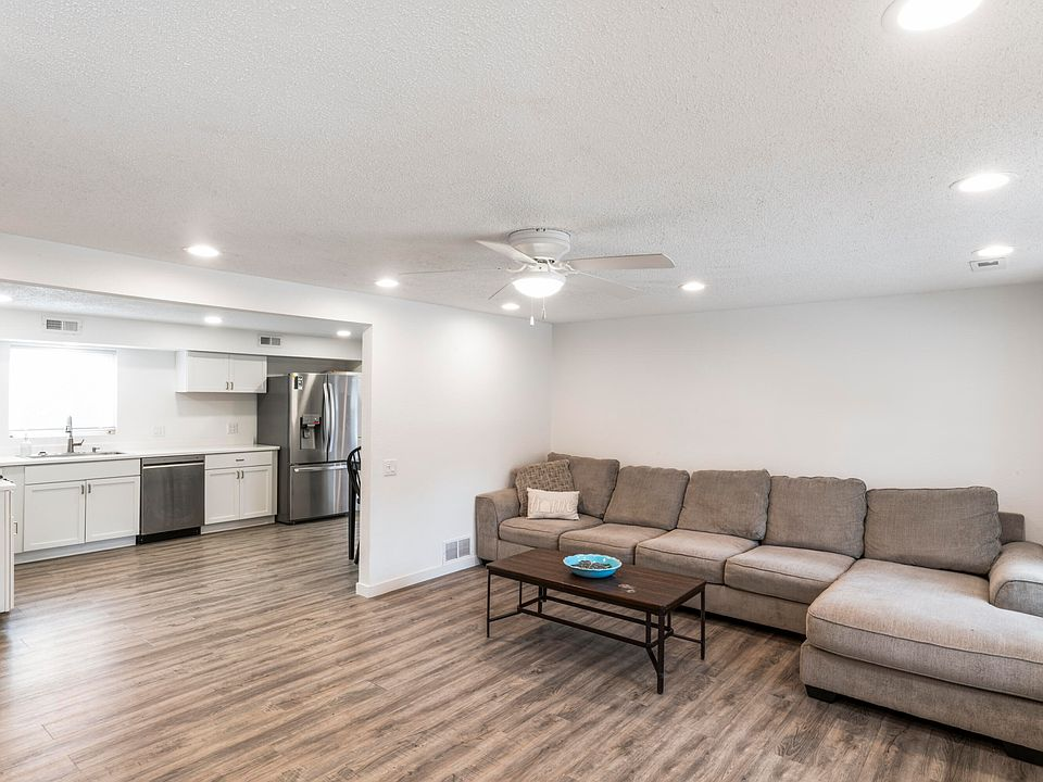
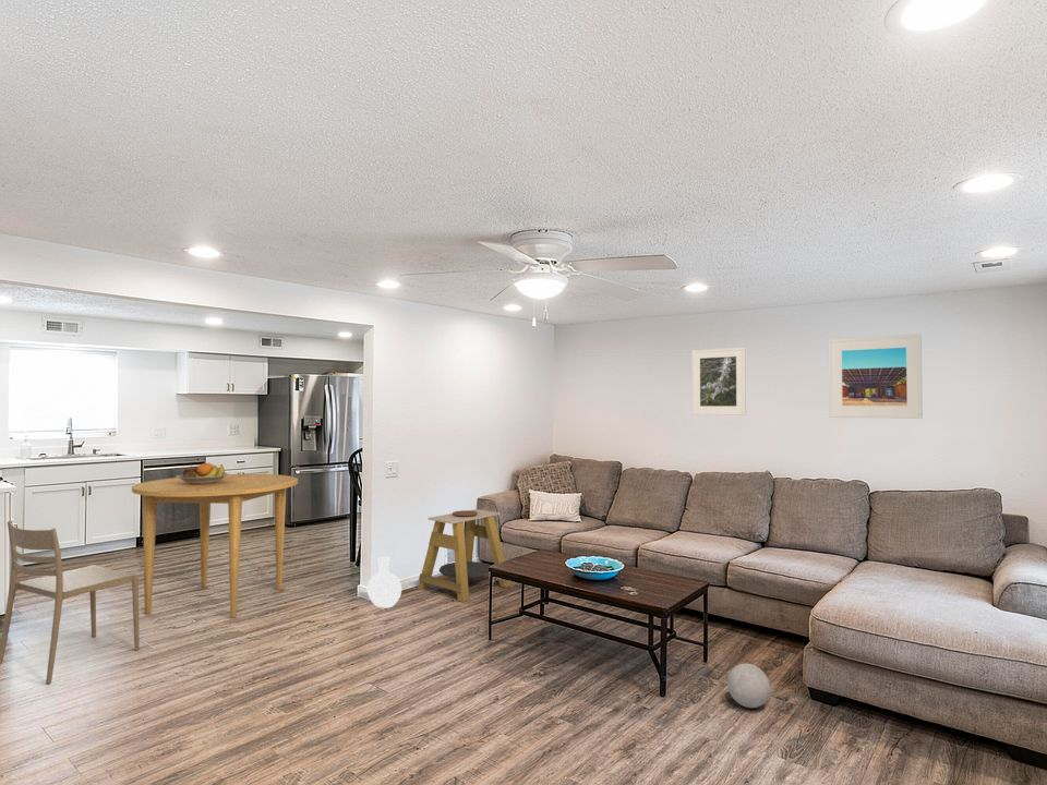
+ ball [726,663,771,709]
+ dining table [131,473,299,618]
+ vase [365,556,402,608]
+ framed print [828,333,924,420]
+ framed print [690,346,747,416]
+ chair [0,520,141,685]
+ fruit bowl [174,462,231,484]
+ side table [417,508,512,603]
